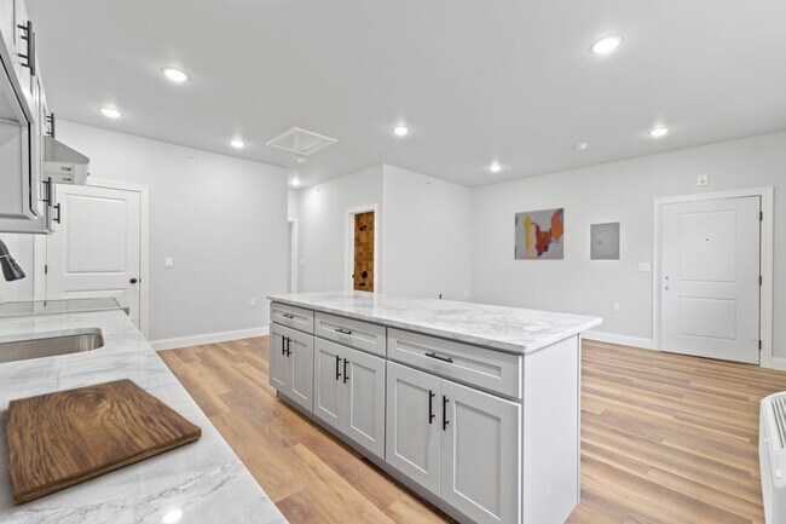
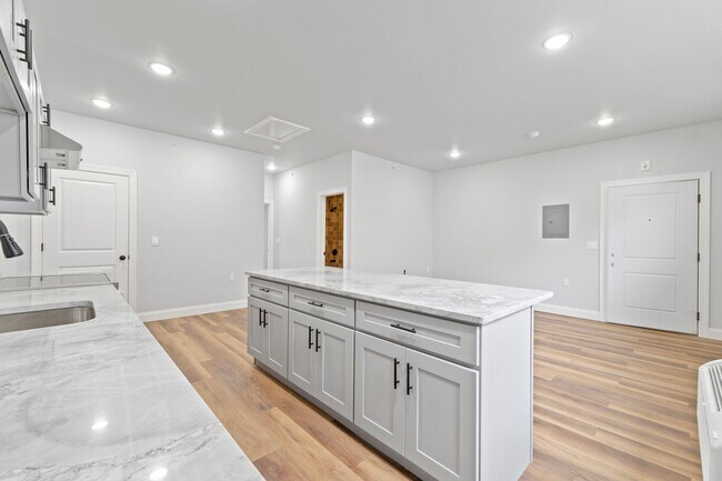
- wall art [514,207,565,261]
- cutting board [4,378,203,506]
